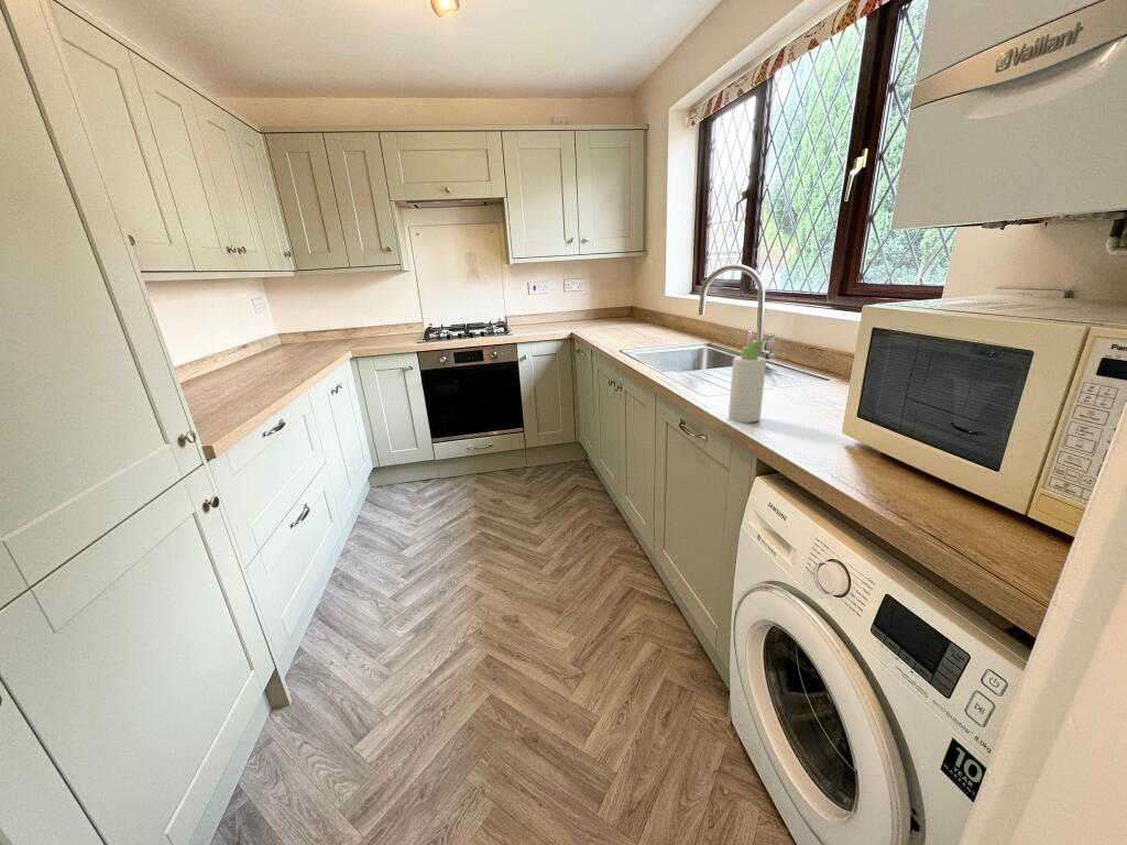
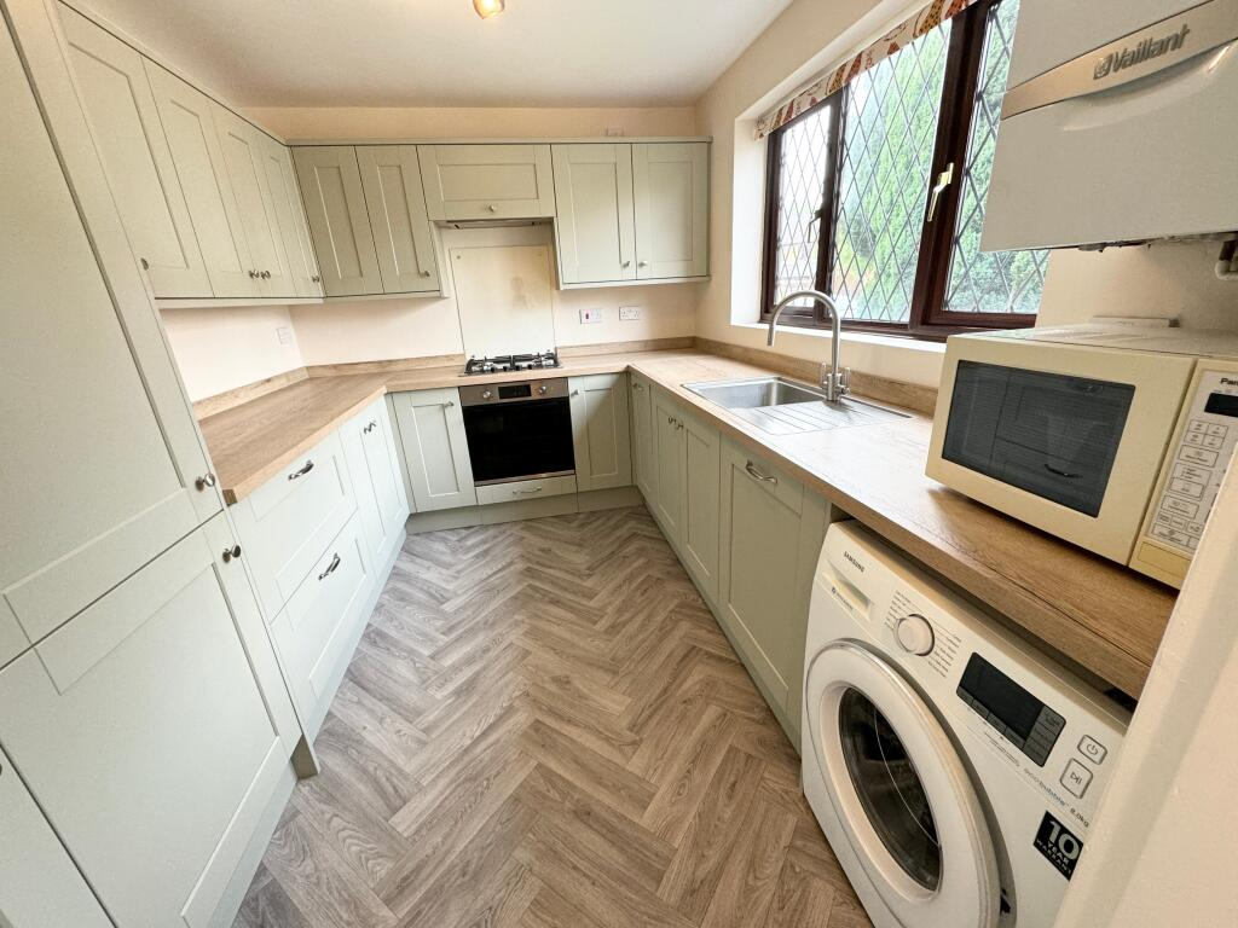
- bottle [727,333,776,424]
